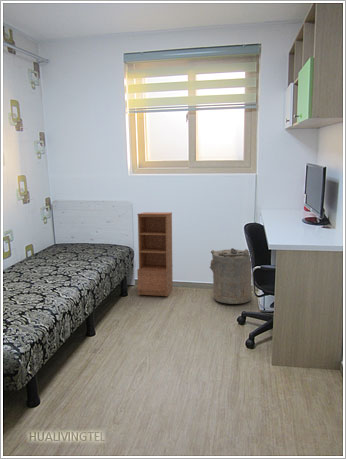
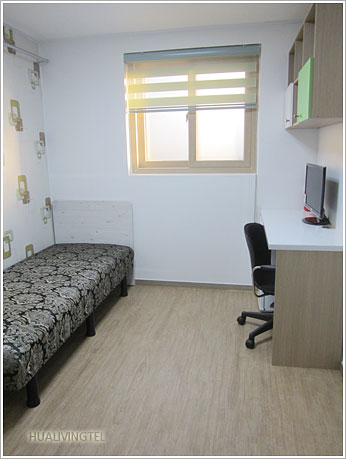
- bookcase [136,211,174,297]
- laundry hamper [209,247,253,305]
